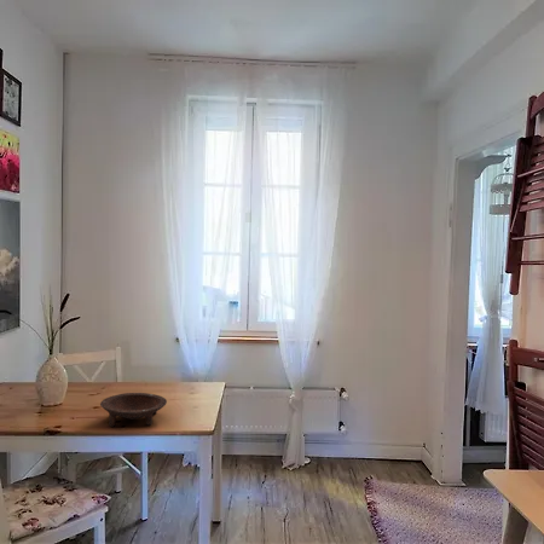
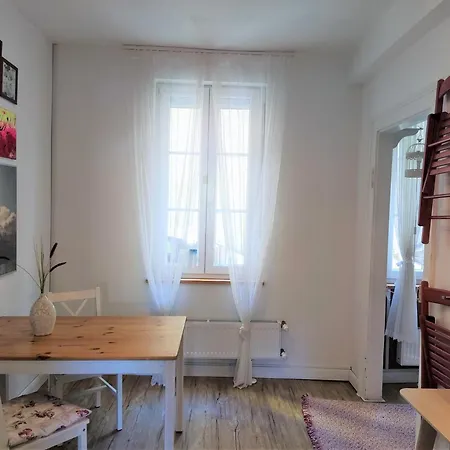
- bowl [99,392,168,428]
